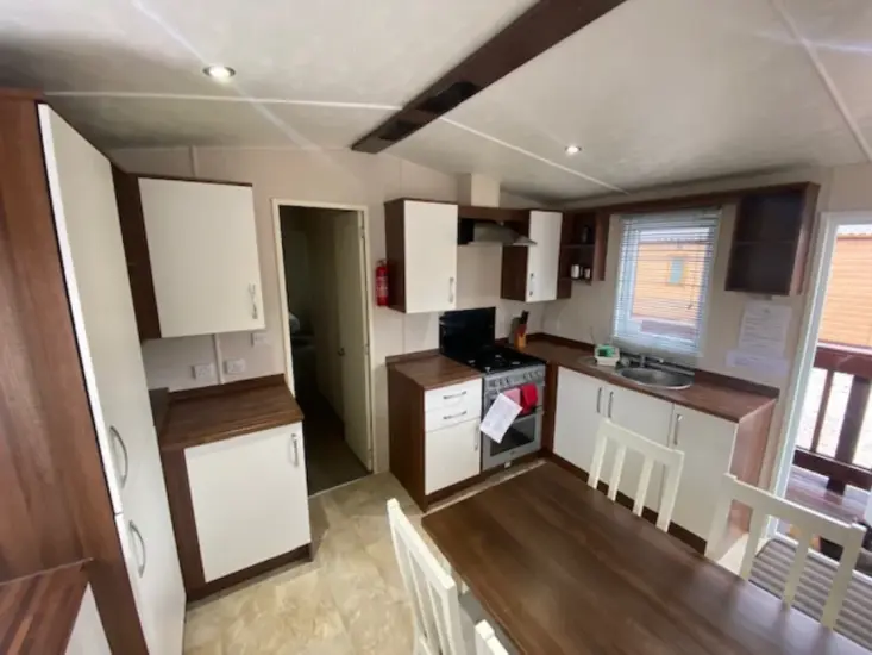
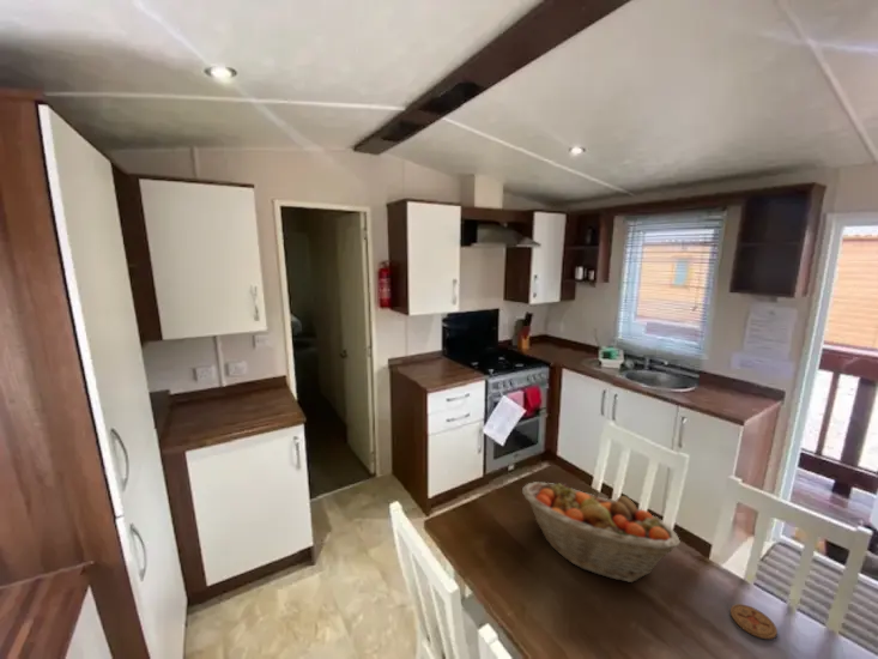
+ fruit basket [521,480,682,584]
+ coaster [729,603,779,641]
